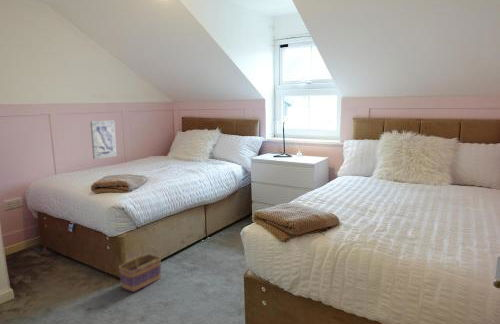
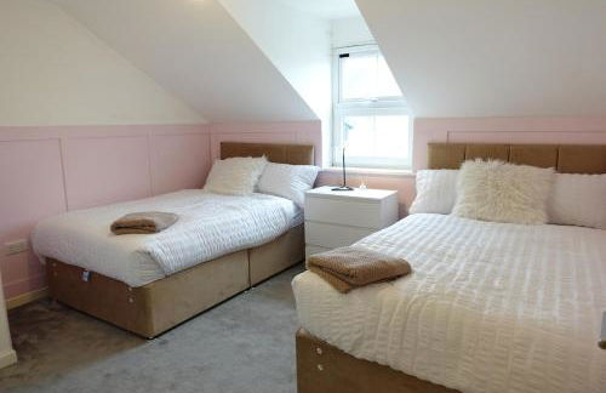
- basket [118,238,162,293]
- wall art [89,120,118,160]
